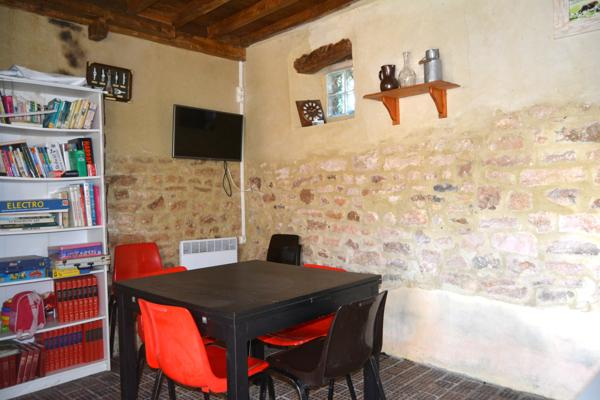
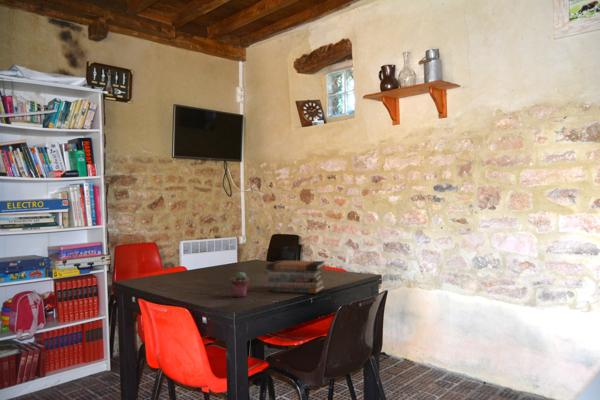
+ book stack [265,259,326,294]
+ potted succulent [230,271,250,298]
